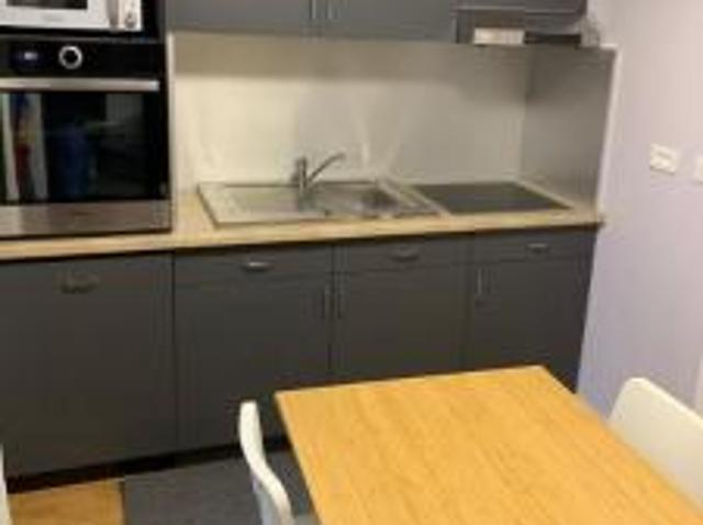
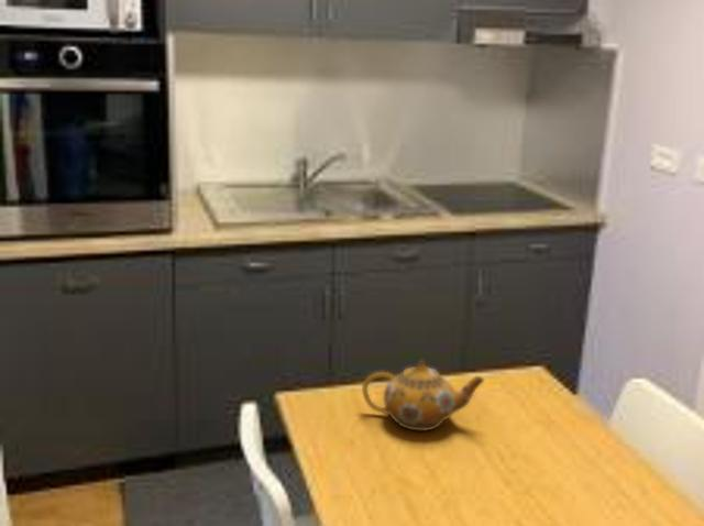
+ teapot [361,359,485,432]
